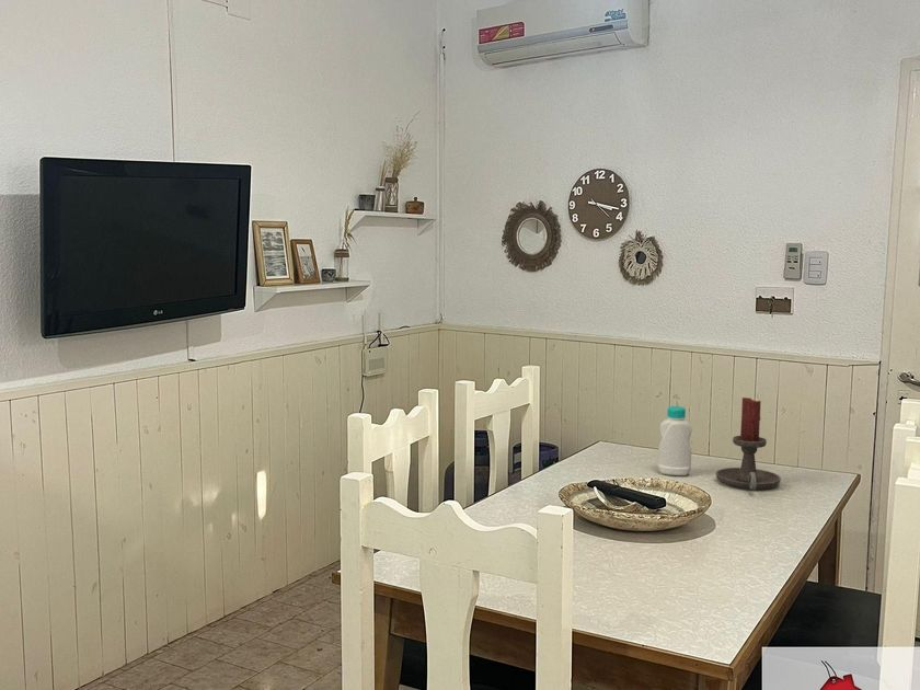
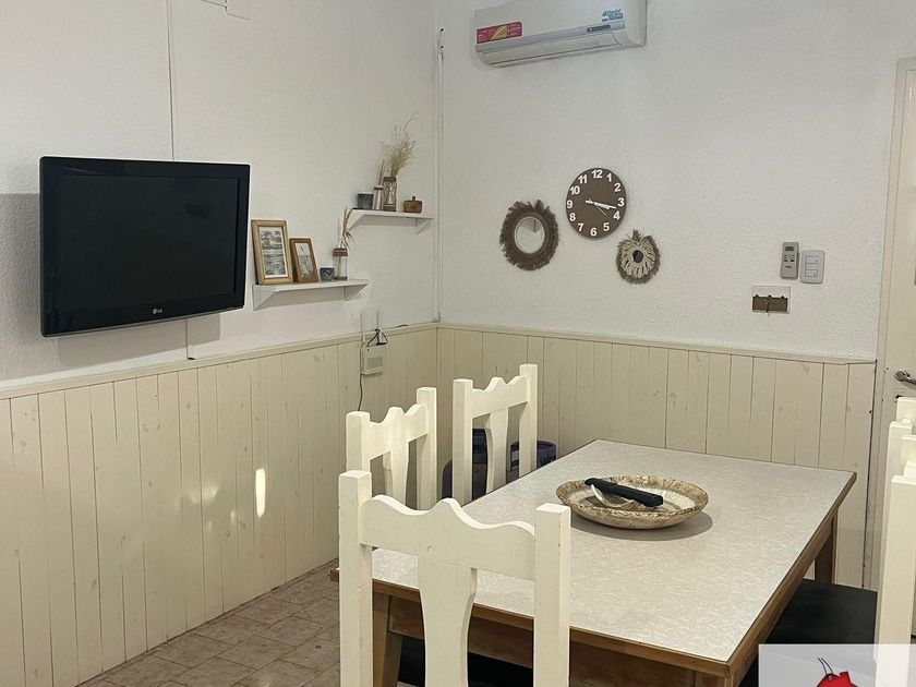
- candle holder [715,396,782,491]
- bottle [657,405,693,476]
